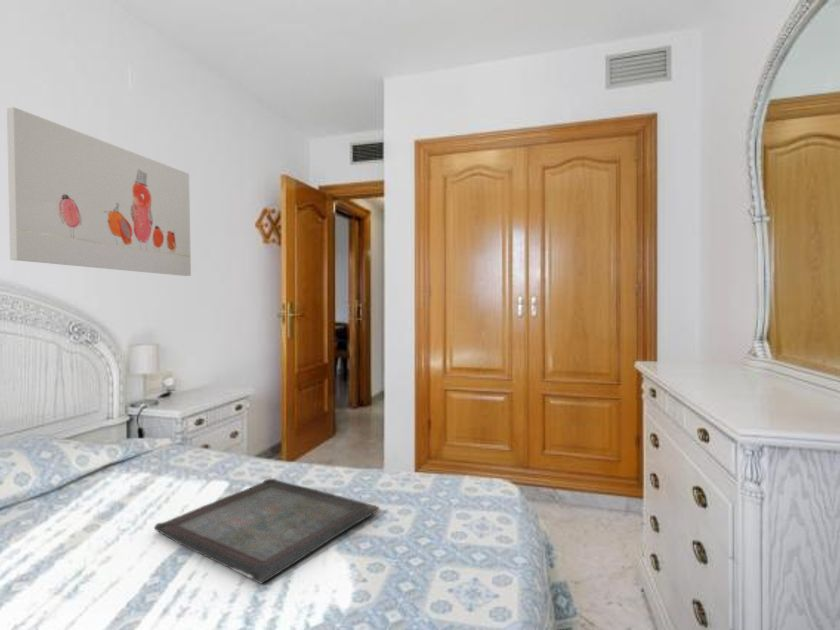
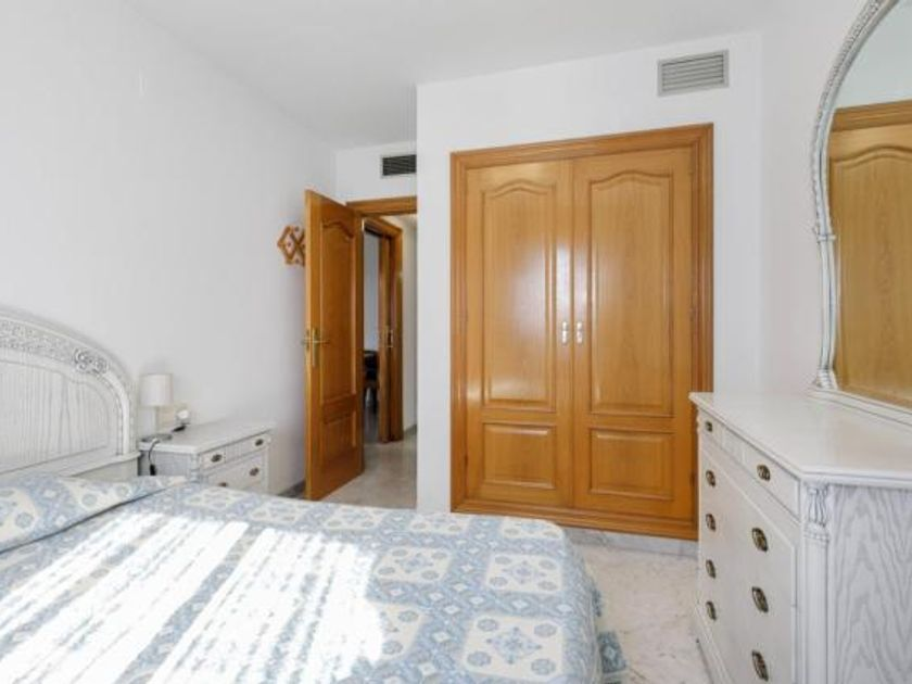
- serving tray [153,478,380,585]
- wall art [6,106,192,277]
